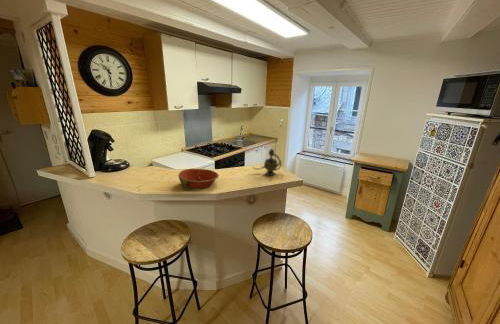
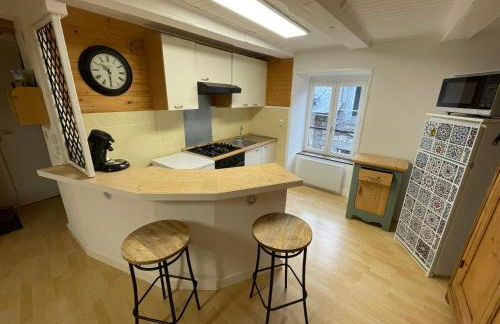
- teapot [252,148,283,176]
- bowl [177,167,220,191]
